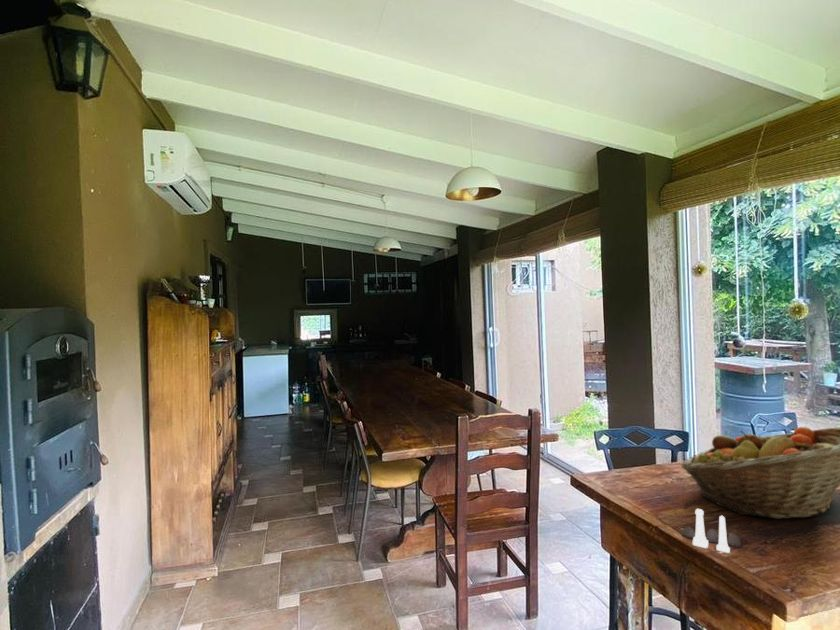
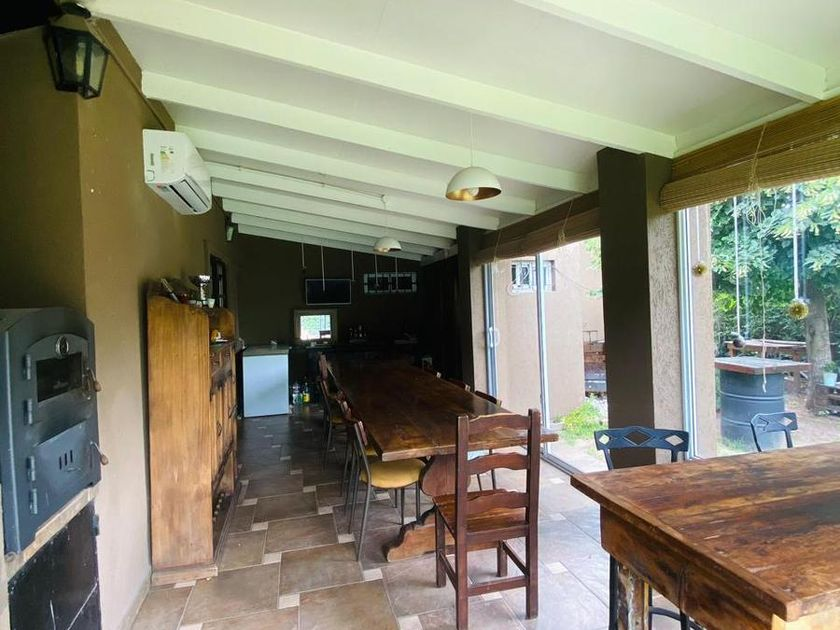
- fruit basket [681,426,840,520]
- salt and pepper shaker set [680,508,742,554]
